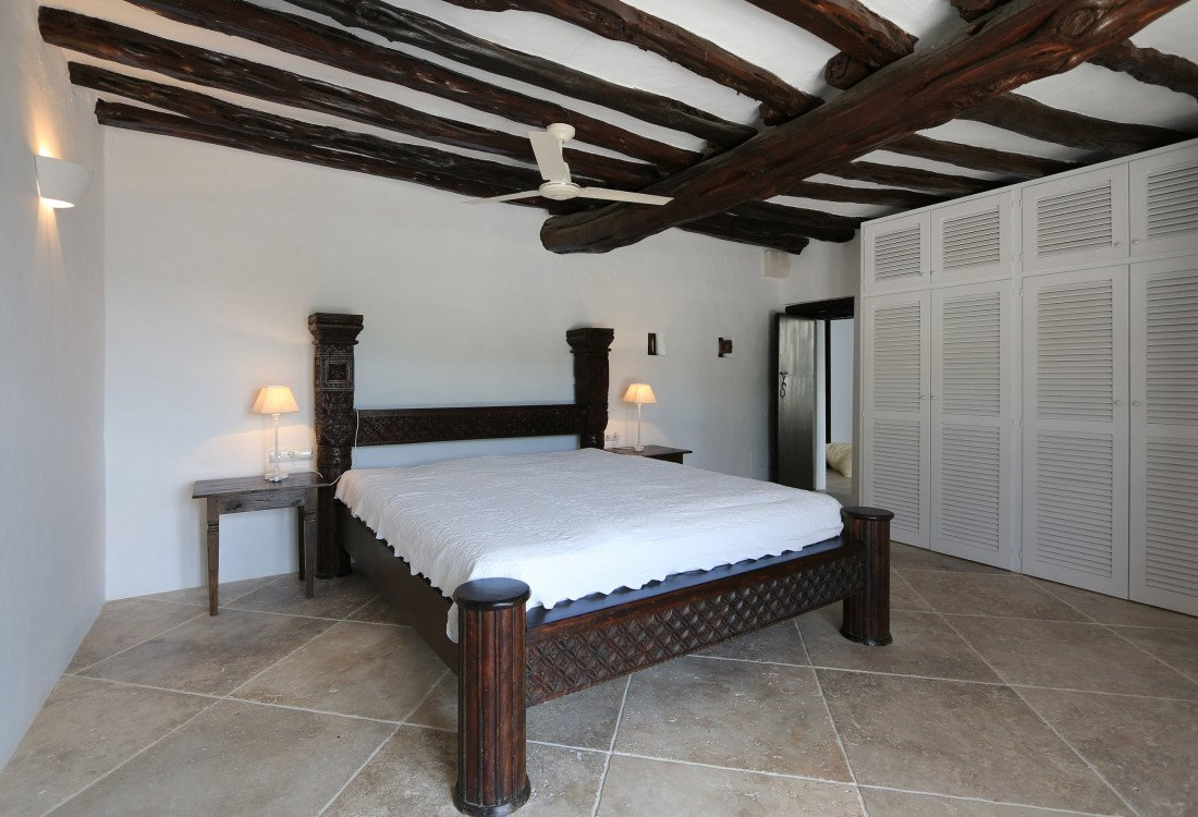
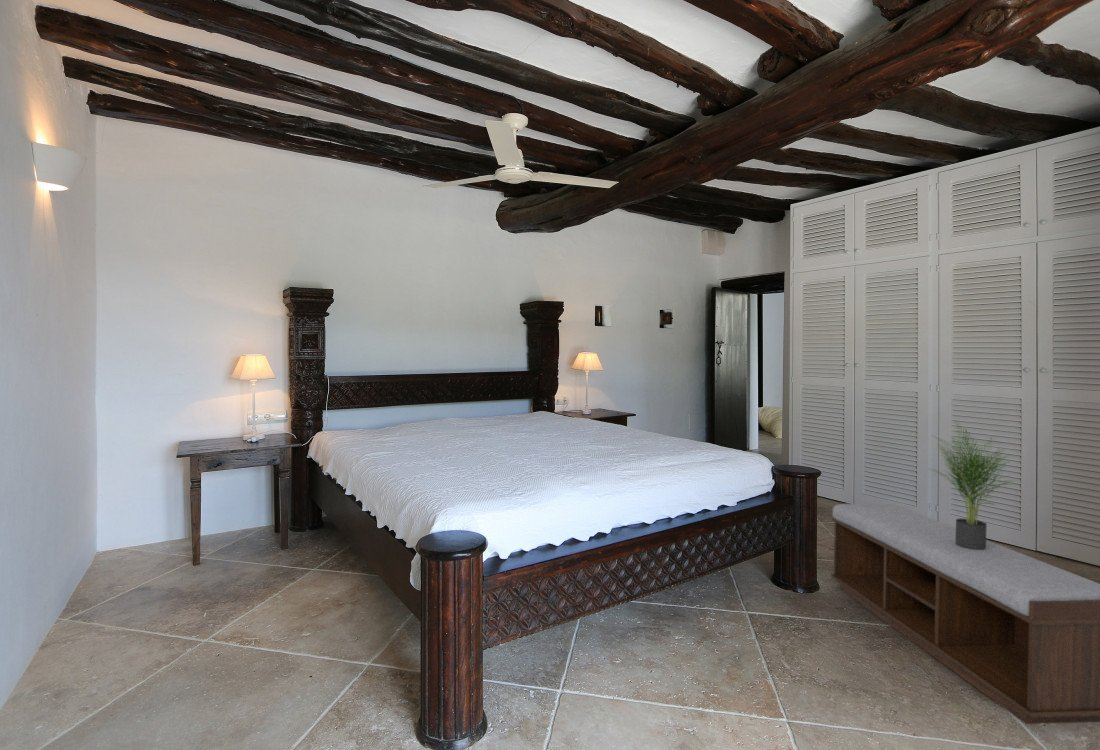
+ potted plant [925,419,1018,550]
+ bench [830,503,1100,725]
